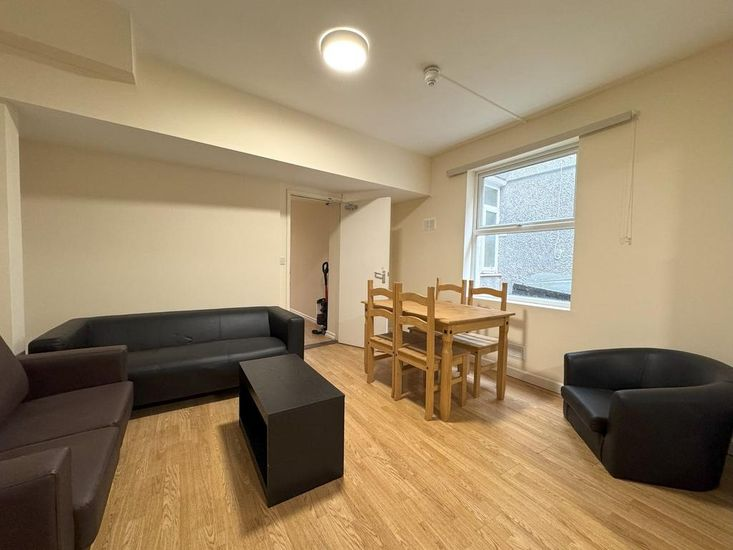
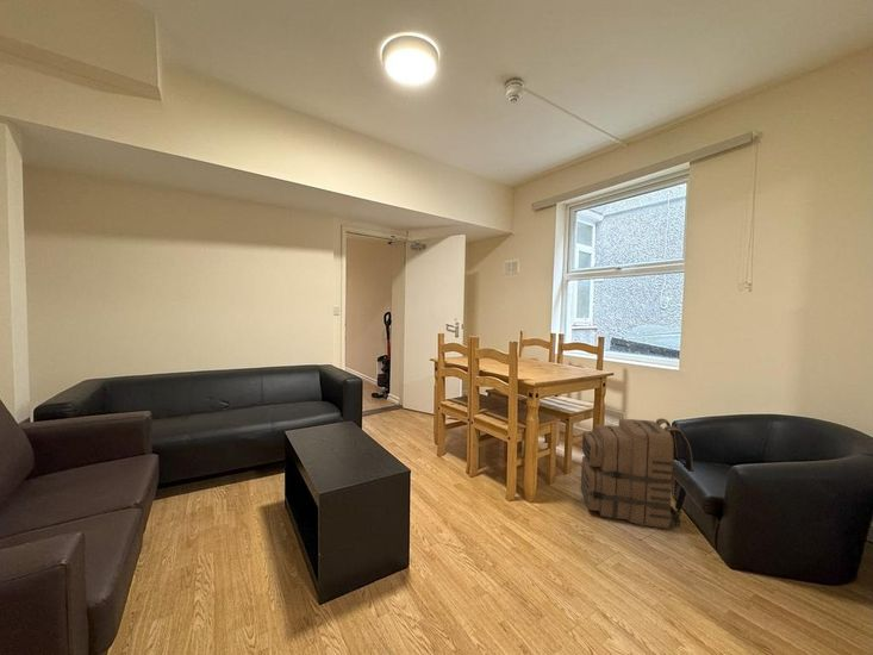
+ backpack [580,417,696,530]
